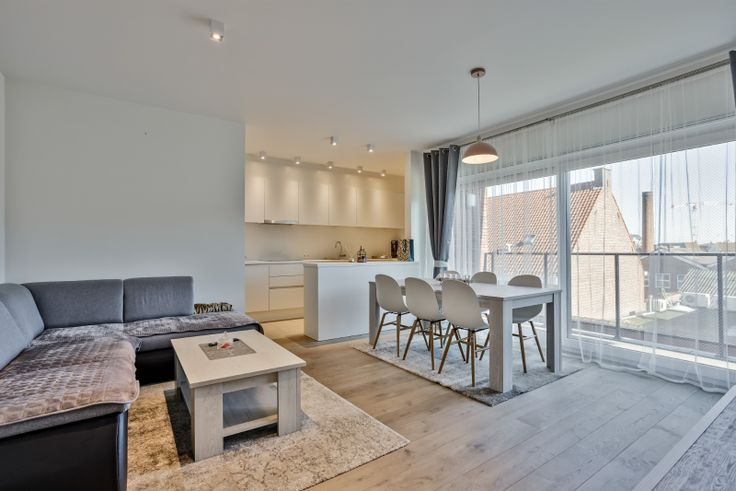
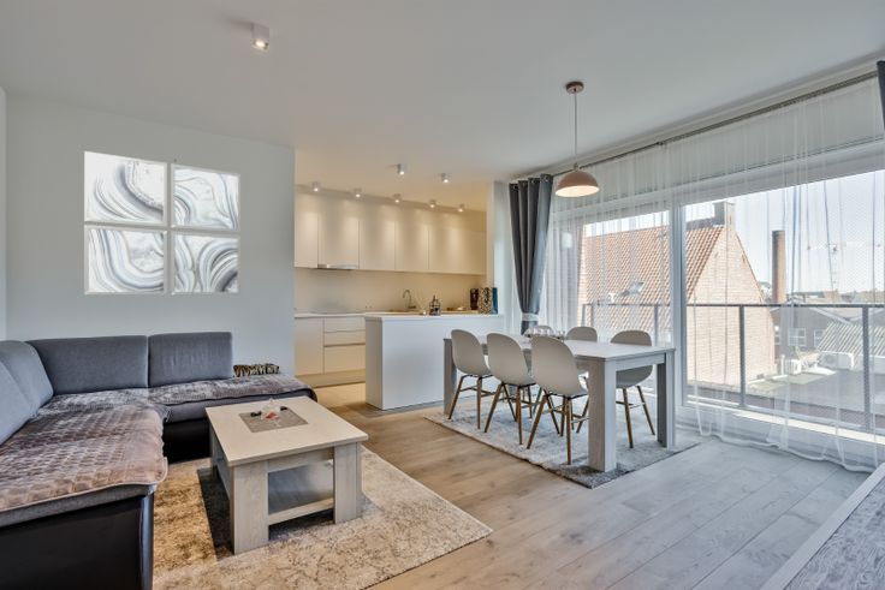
+ wall art [83,150,242,296]
